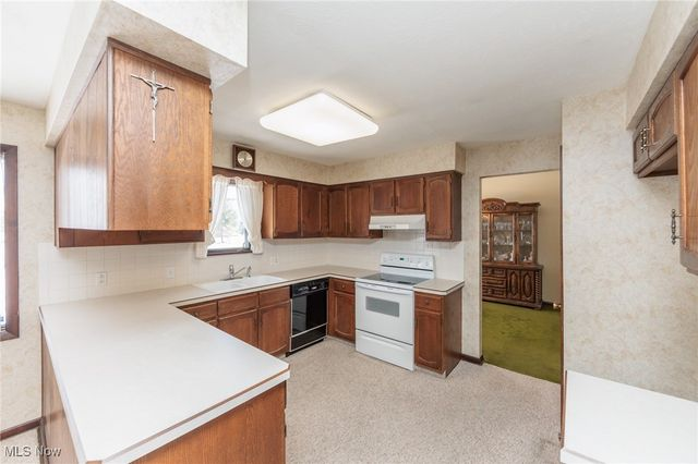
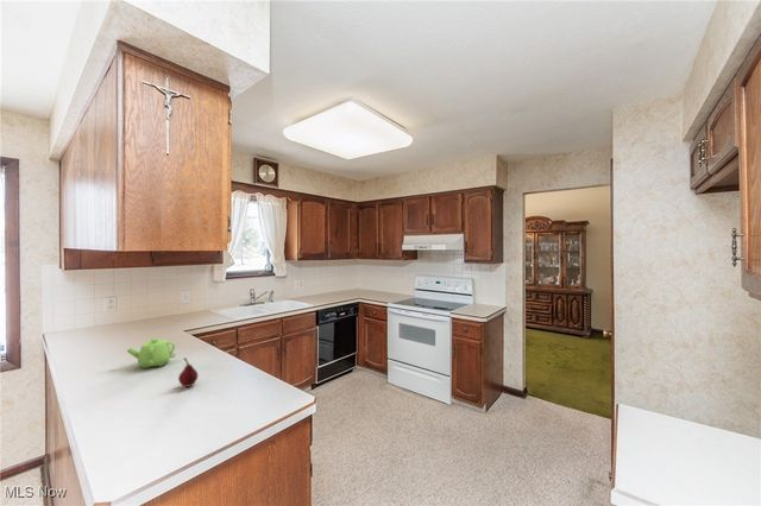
+ fruit [177,356,199,388]
+ teapot [126,337,176,369]
